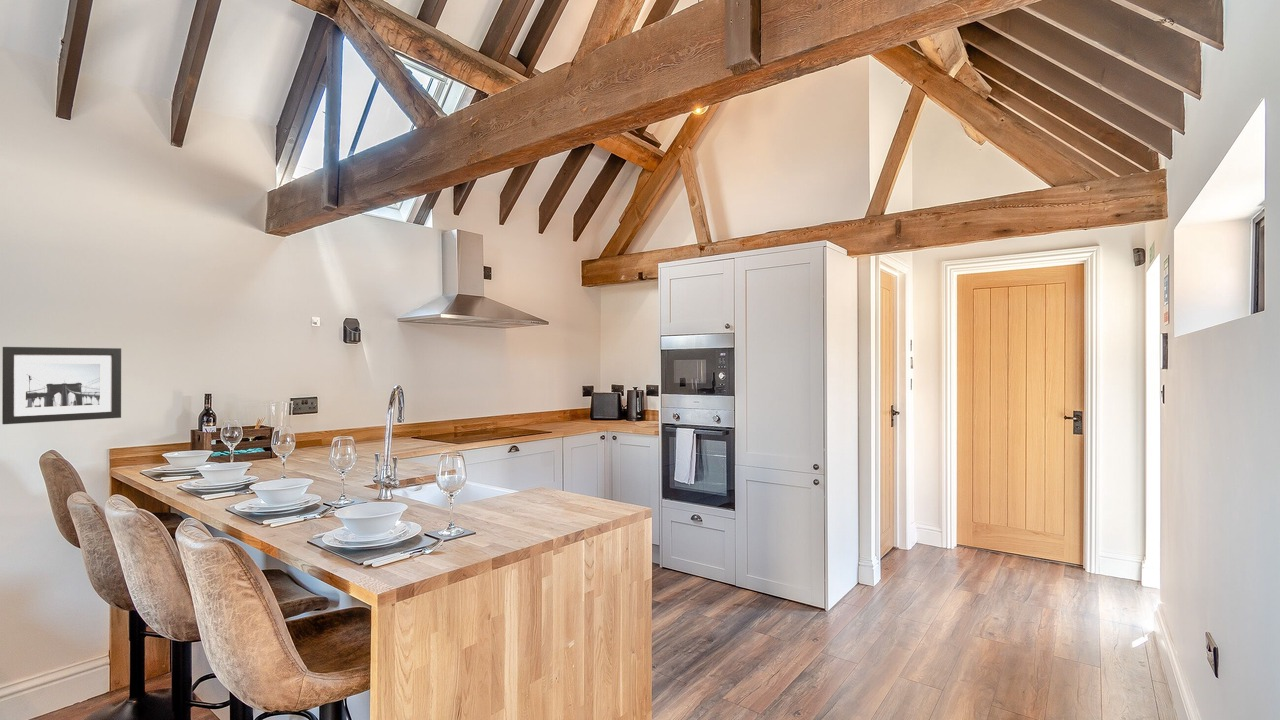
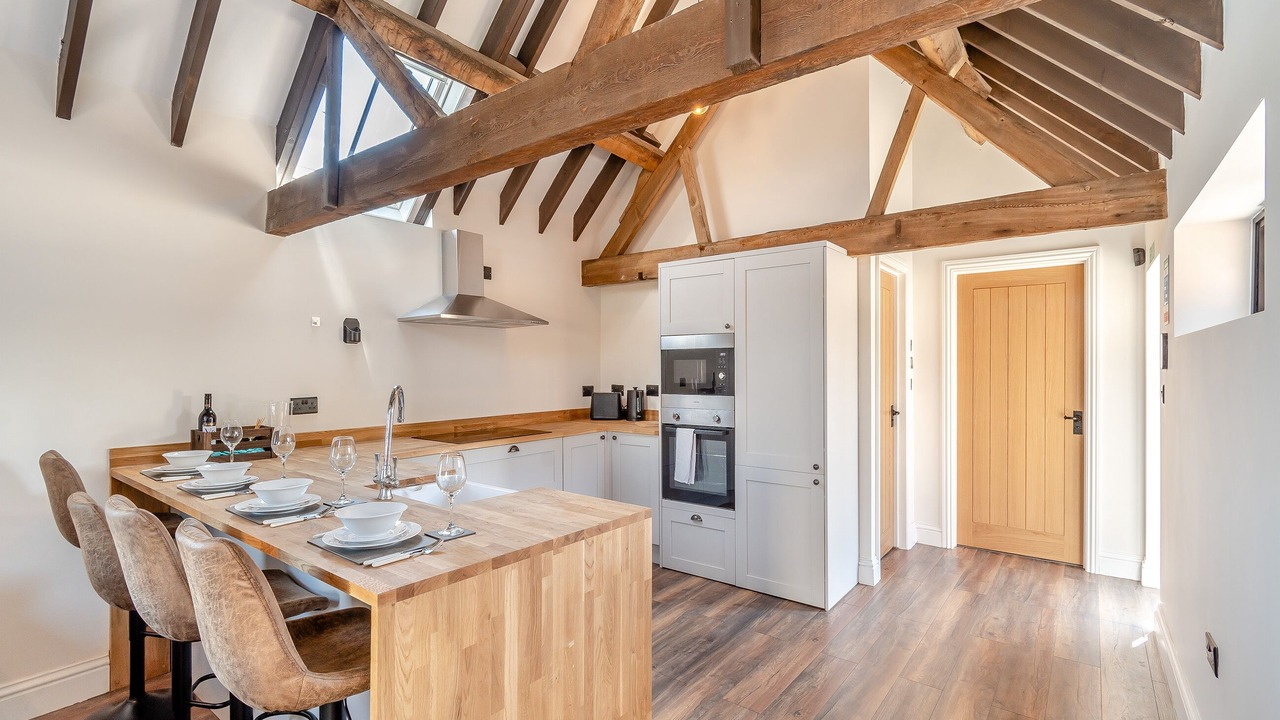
- wall art [1,346,122,425]
